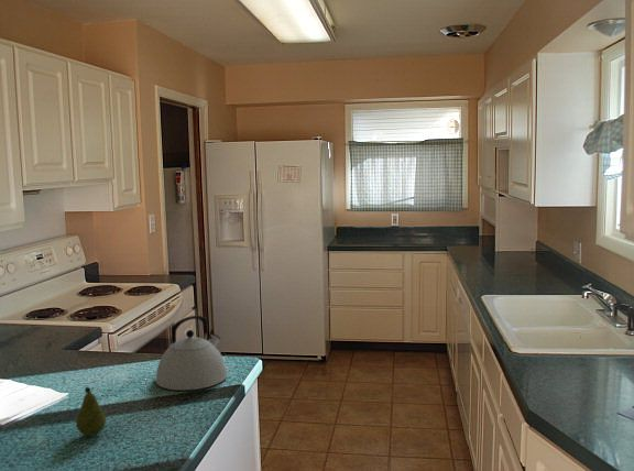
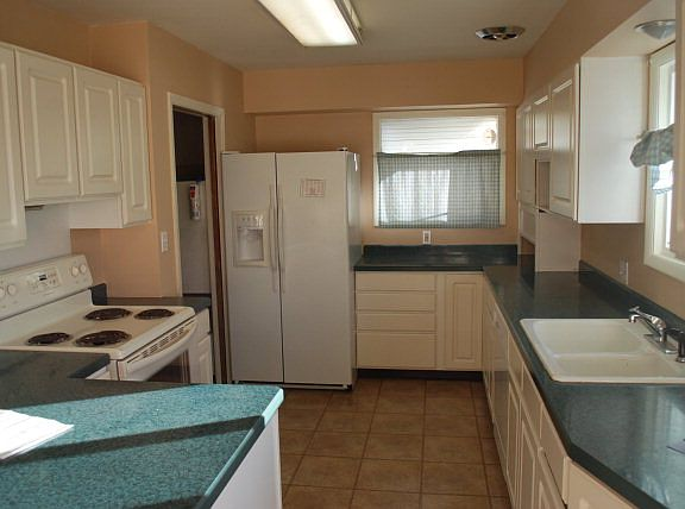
- kettle [154,315,228,392]
- fruit [75,385,107,437]
